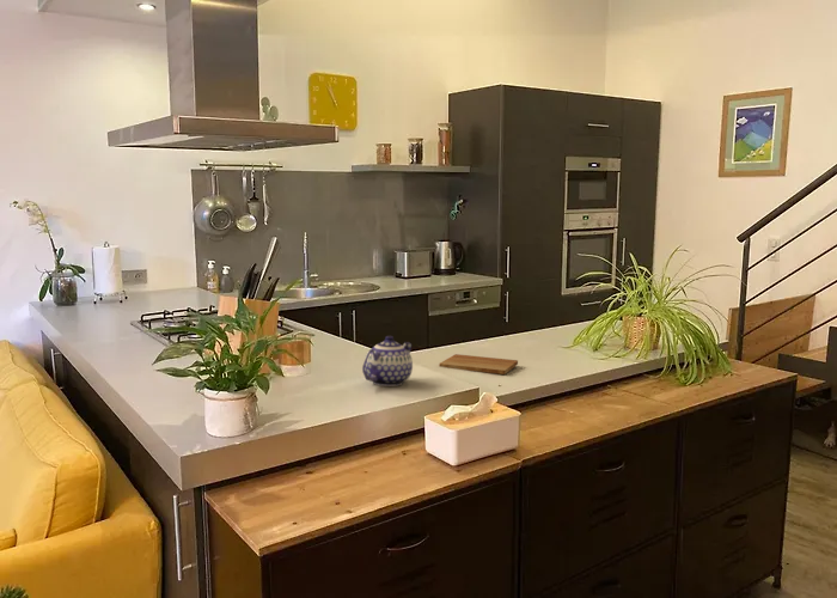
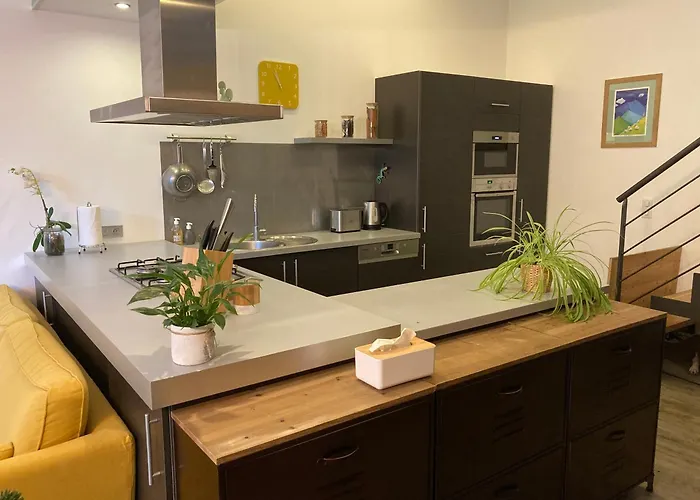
- teapot [361,335,414,388]
- cutting board [438,353,519,376]
